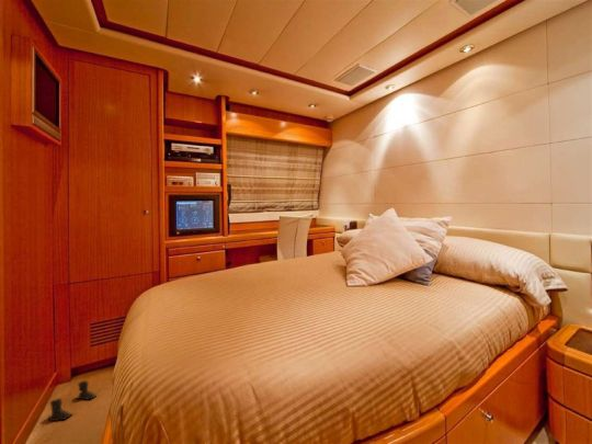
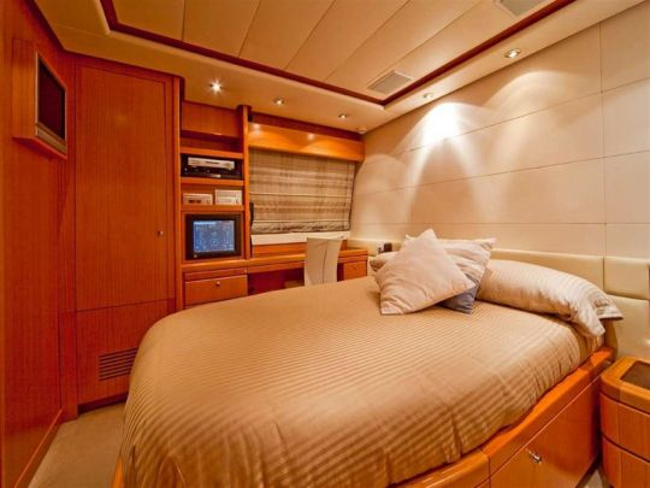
- boots [47,379,98,422]
